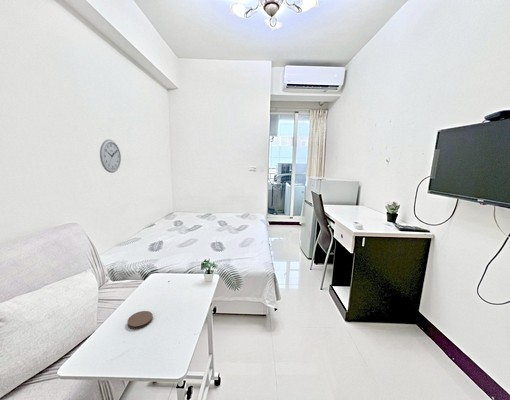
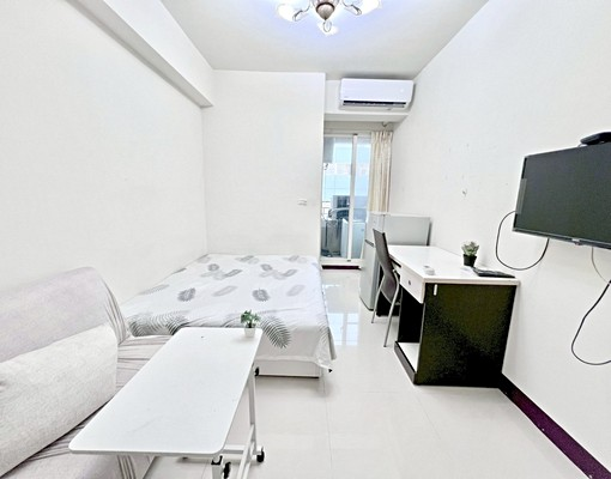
- coaster [127,310,154,330]
- wall clock [99,138,122,174]
